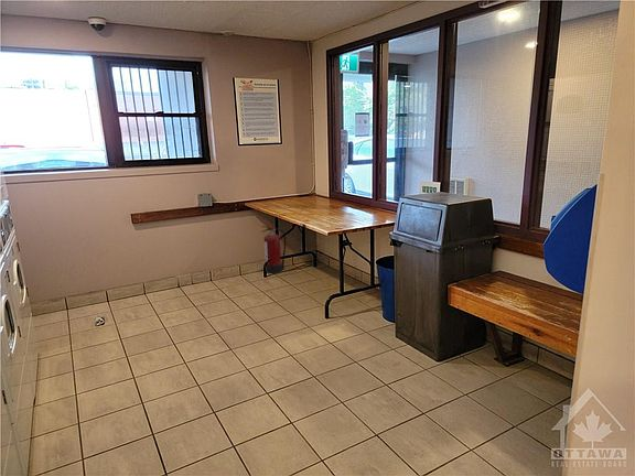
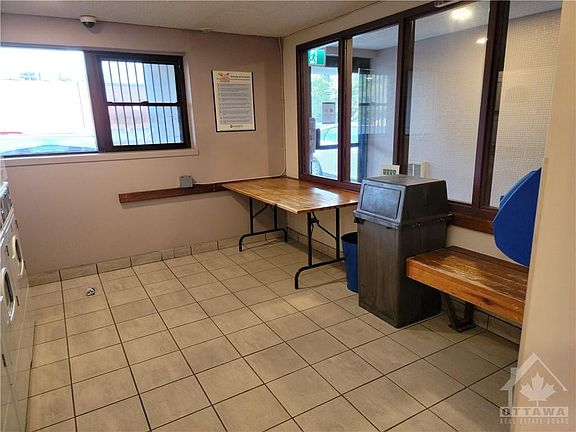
- fire extinguisher [260,225,287,274]
